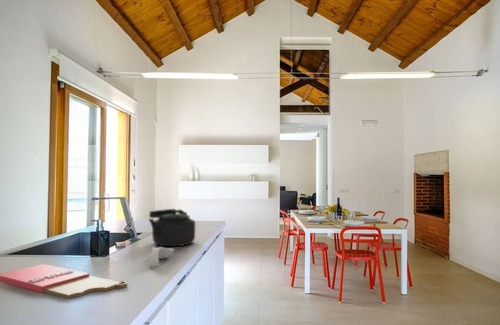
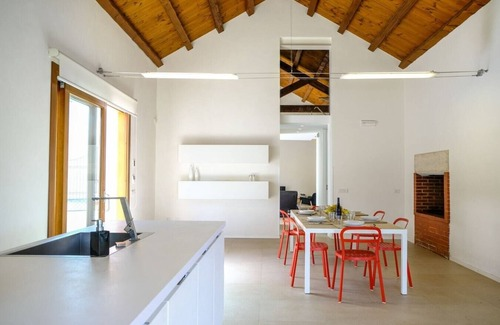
- spoon rest [147,246,175,267]
- kettle [147,208,196,247]
- cutting board [0,263,128,300]
